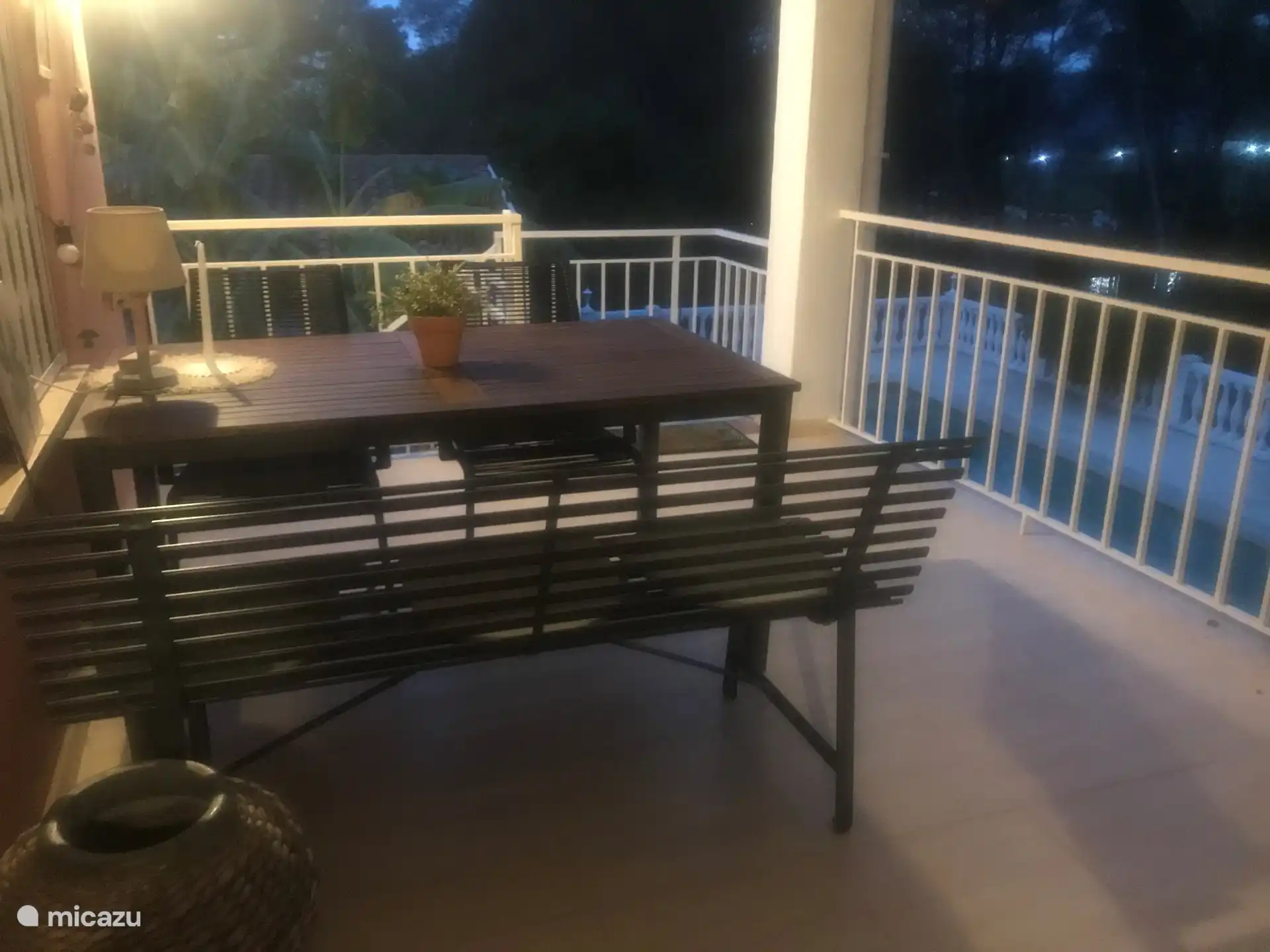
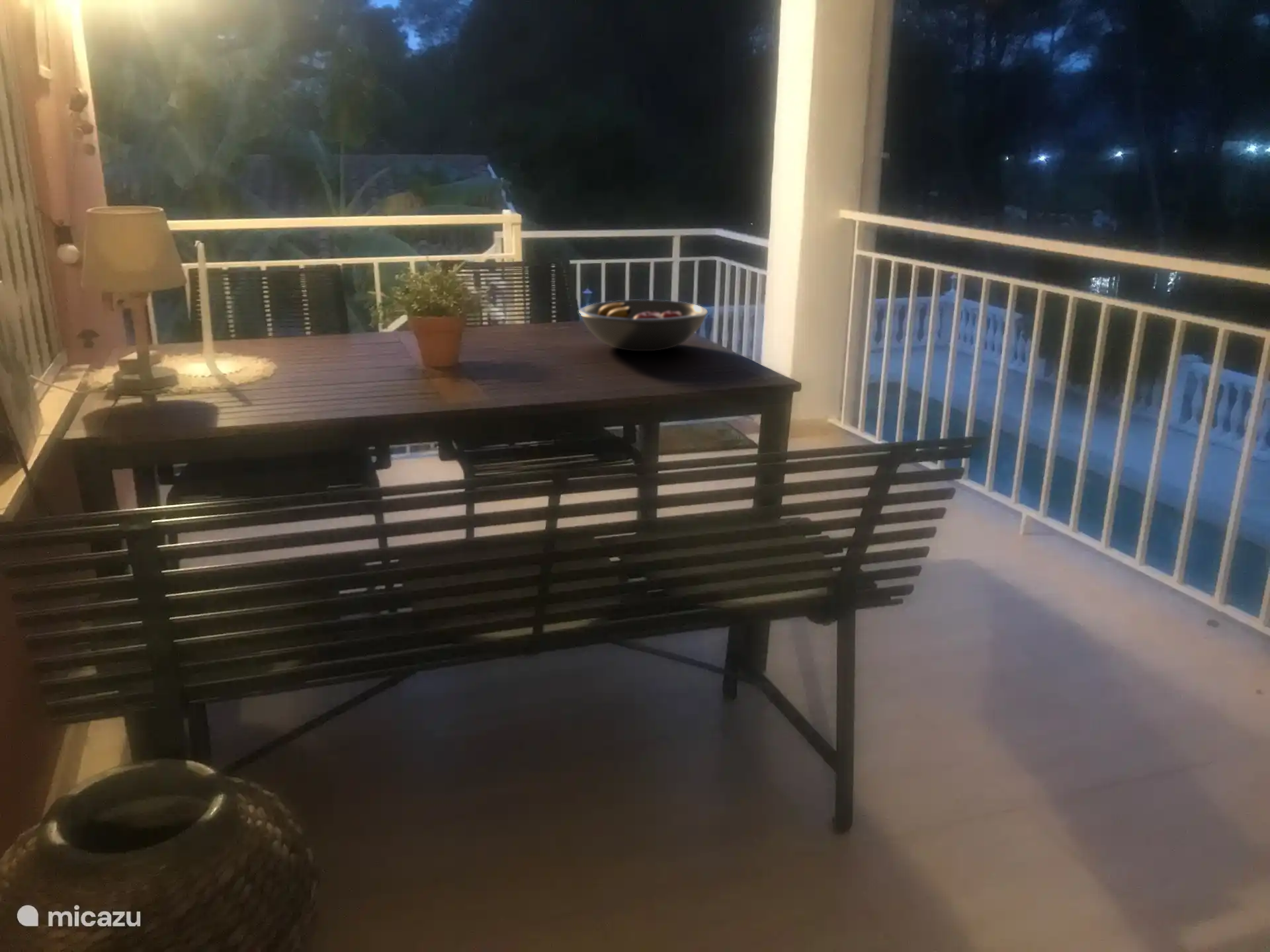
+ fruit bowl [578,299,708,352]
